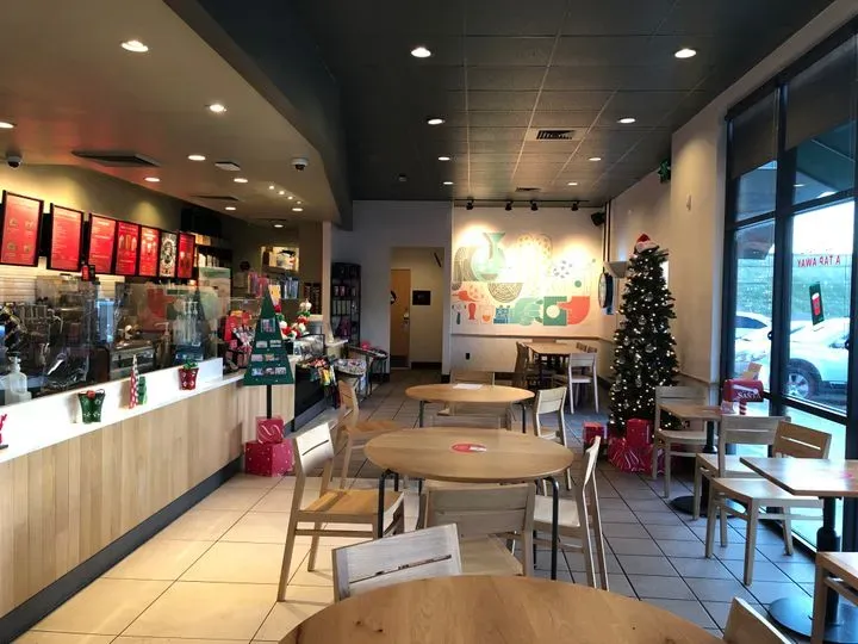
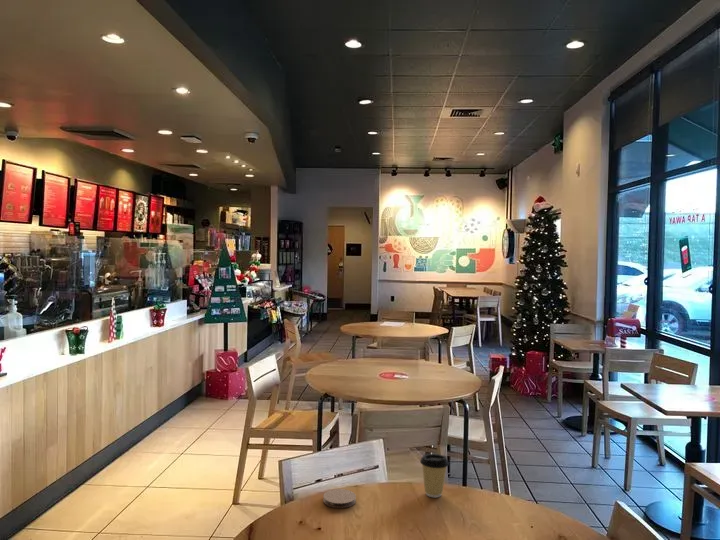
+ coaster [322,488,357,509]
+ coffee cup [419,453,450,498]
